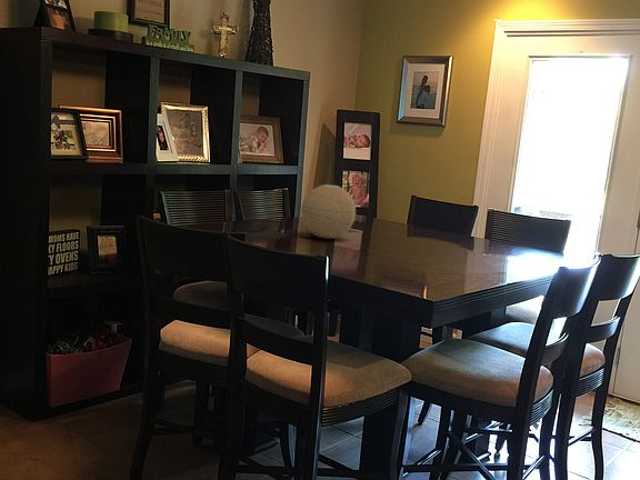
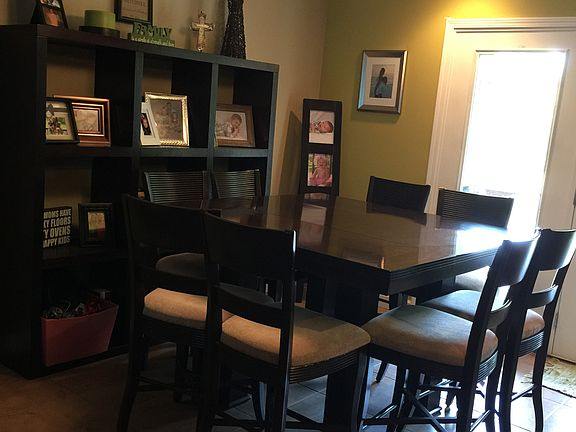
- decorative orb [300,183,357,240]
